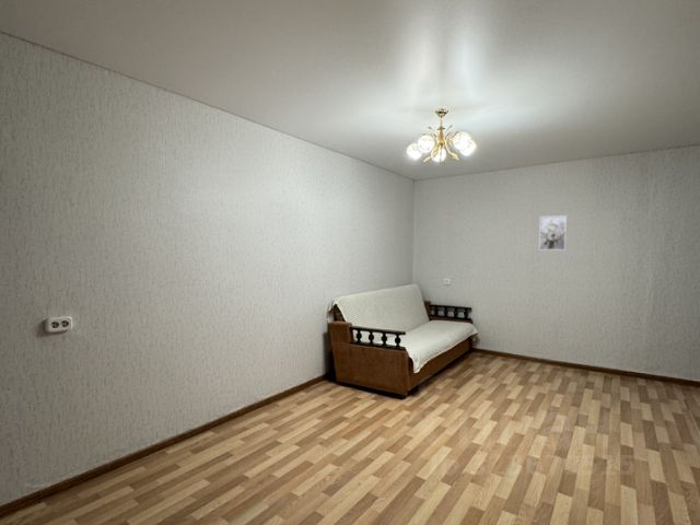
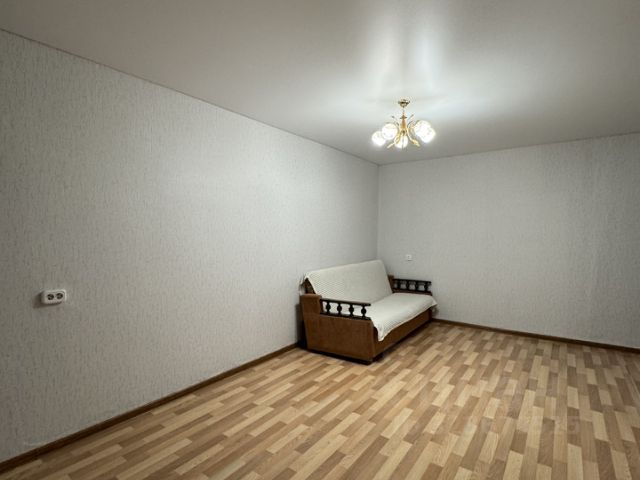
- wall art [538,214,568,252]
